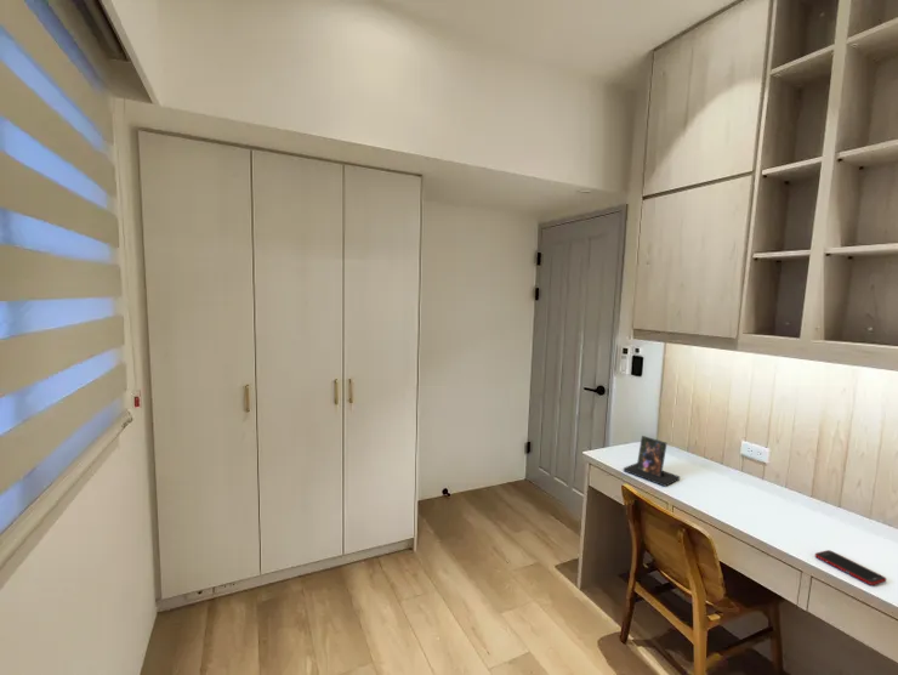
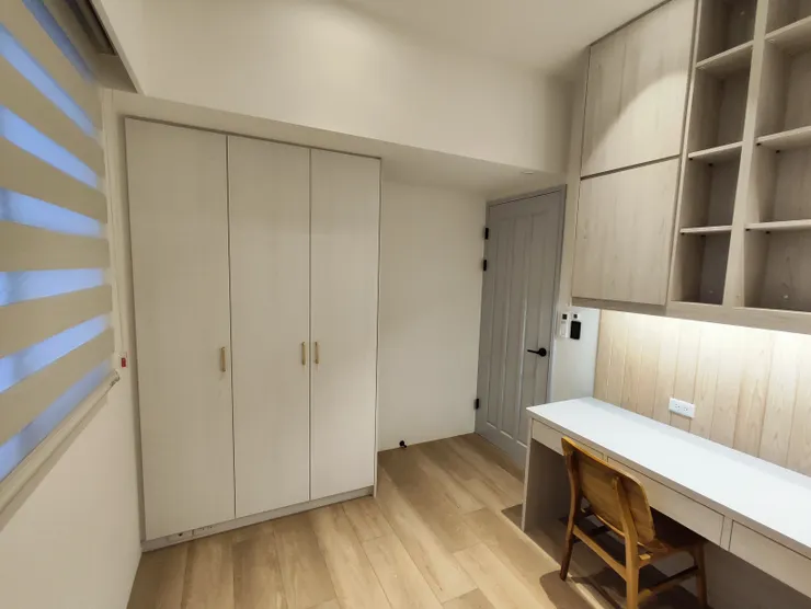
- cell phone [814,549,887,586]
- photo frame [623,435,681,488]
